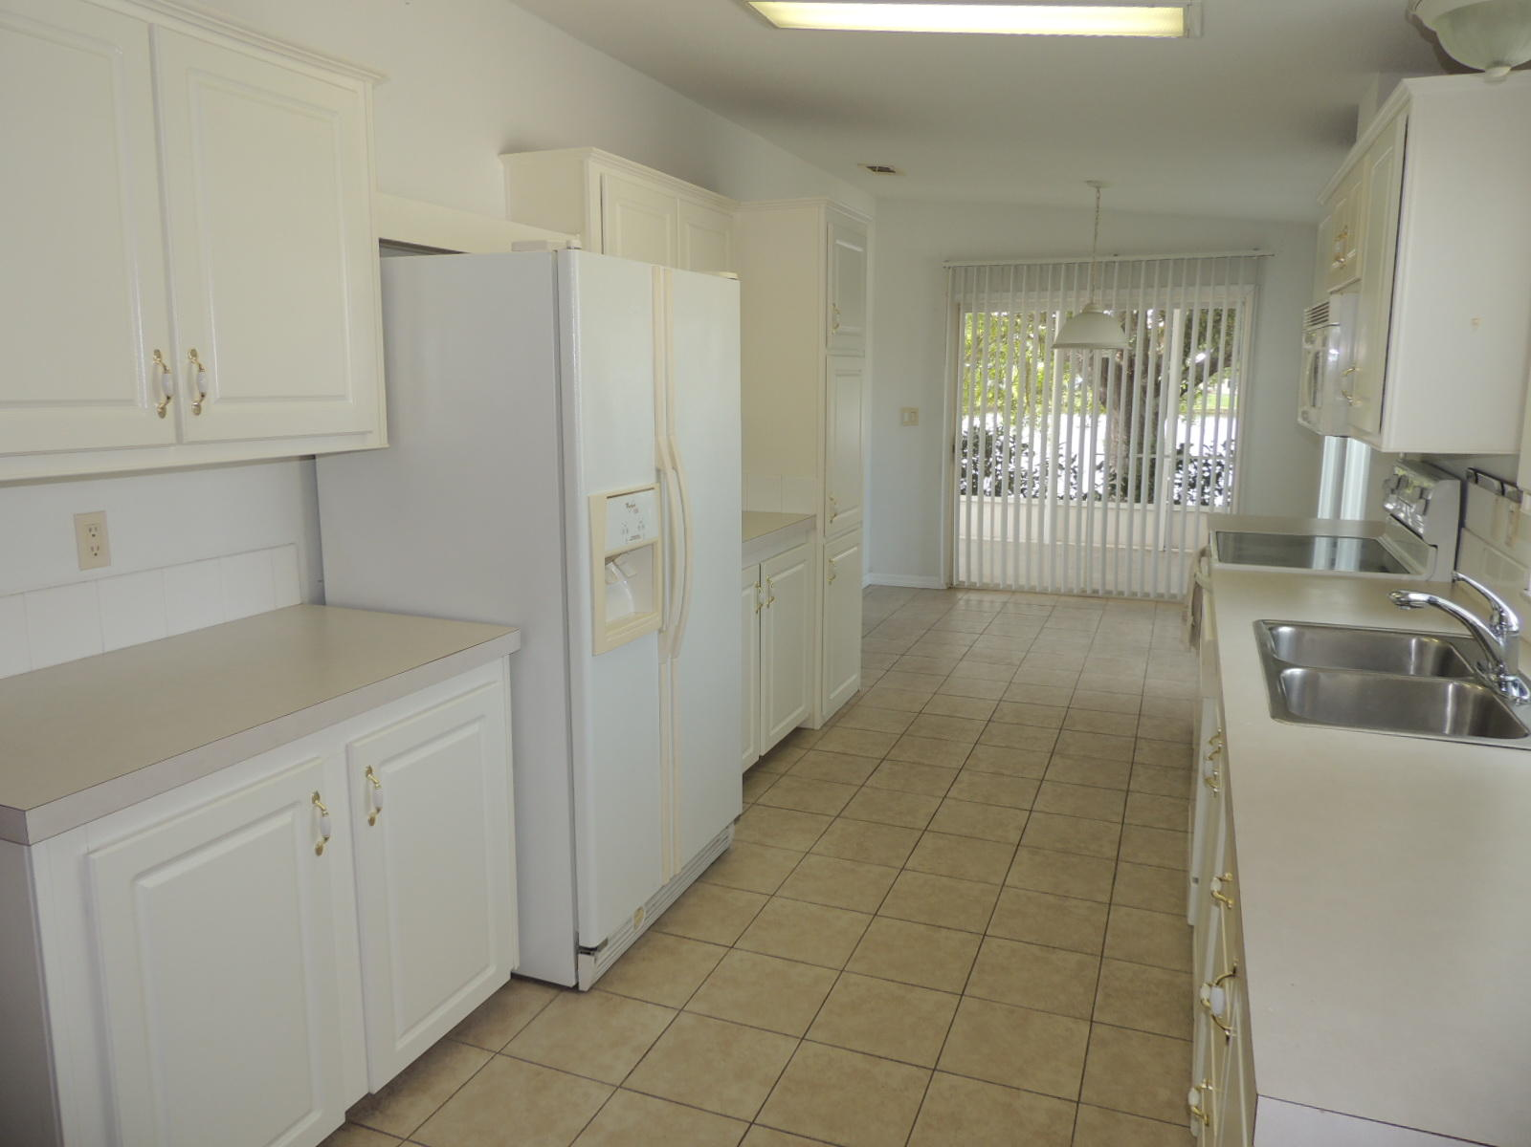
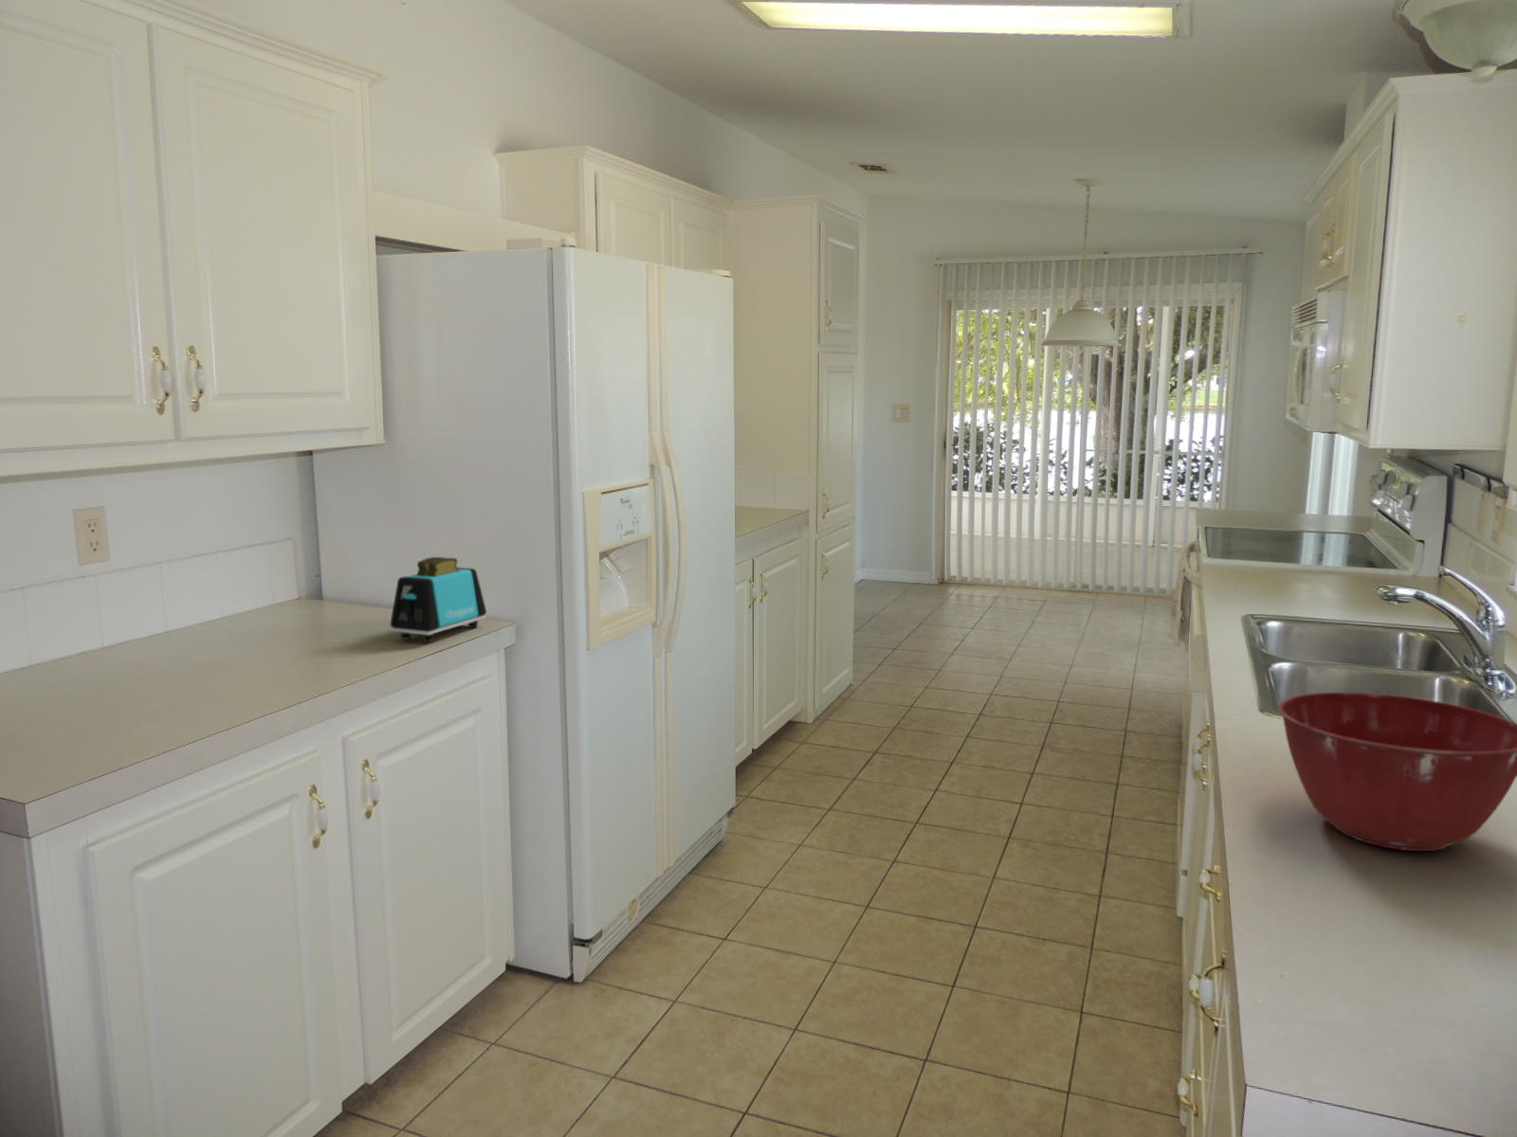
+ mixing bowl [1278,692,1517,852]
+ toaster [389,557,487,643]
